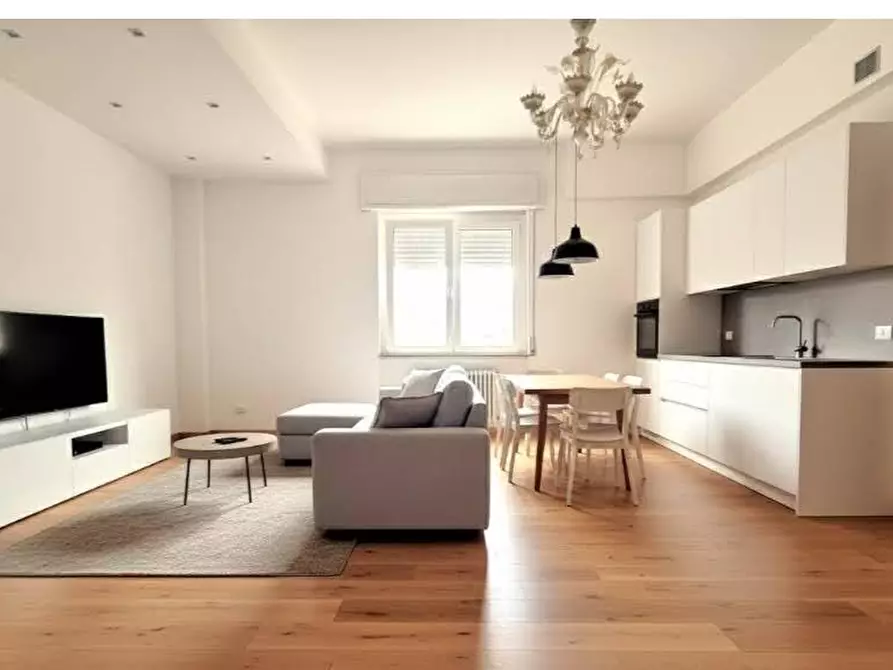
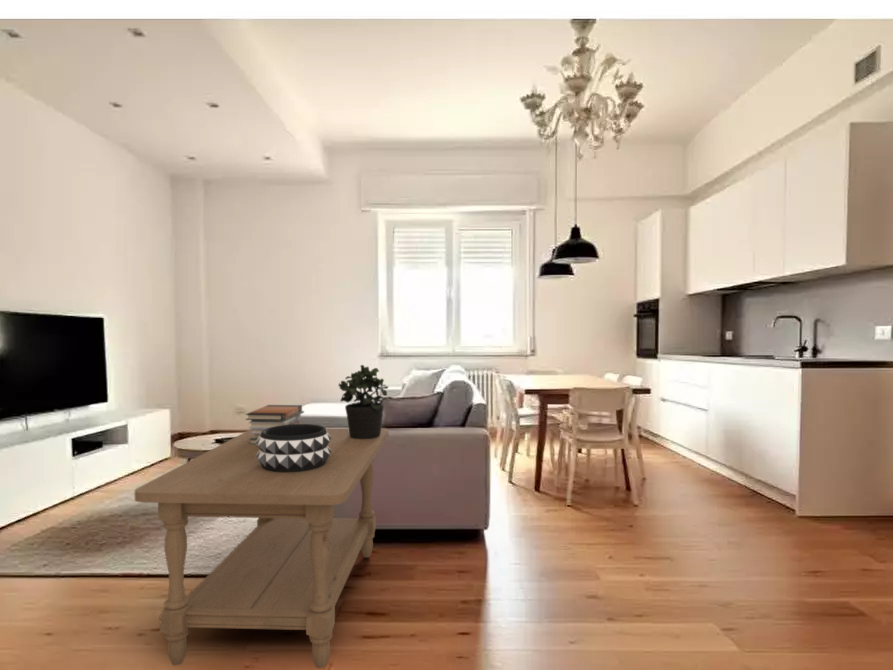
+ book stack [244,404,305,444]
+ decorative bowl [256,423,331,473]
+ coffee table [134,427,389,669]
+ potted plant [338,364,390,439]
